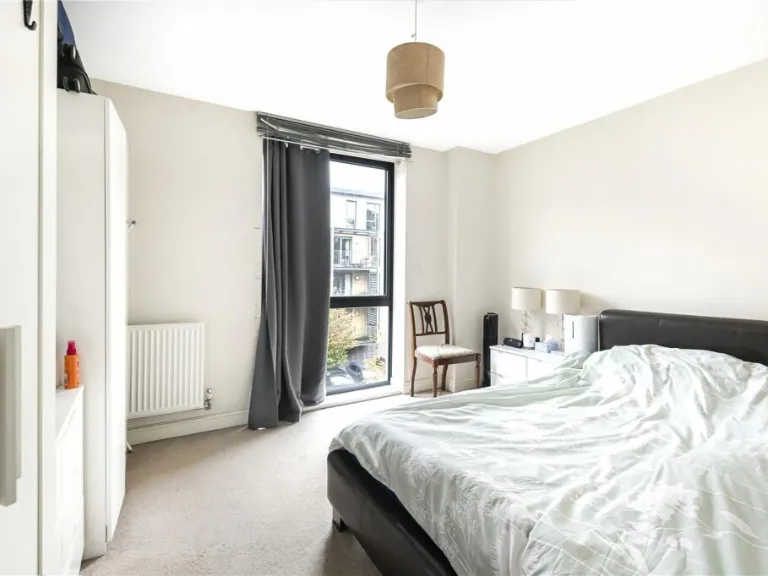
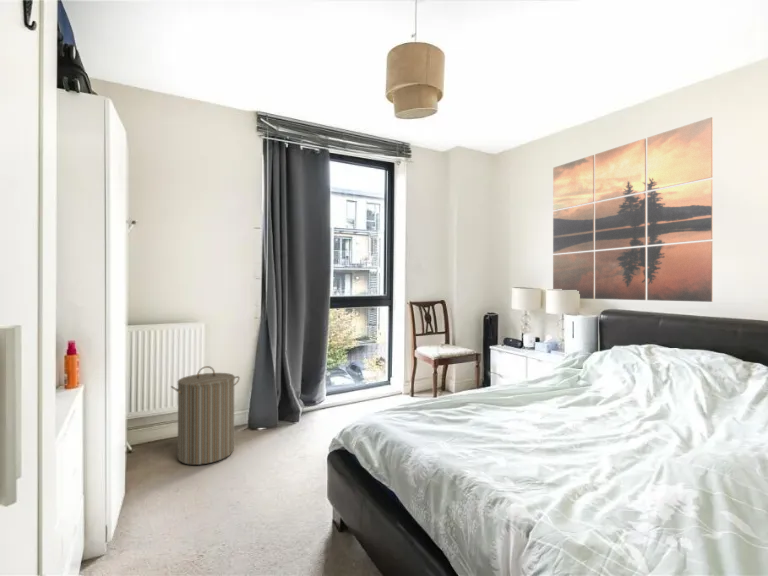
+ wall art [552,116,713,303]
+ laundry hamper [170,365,241,466]
